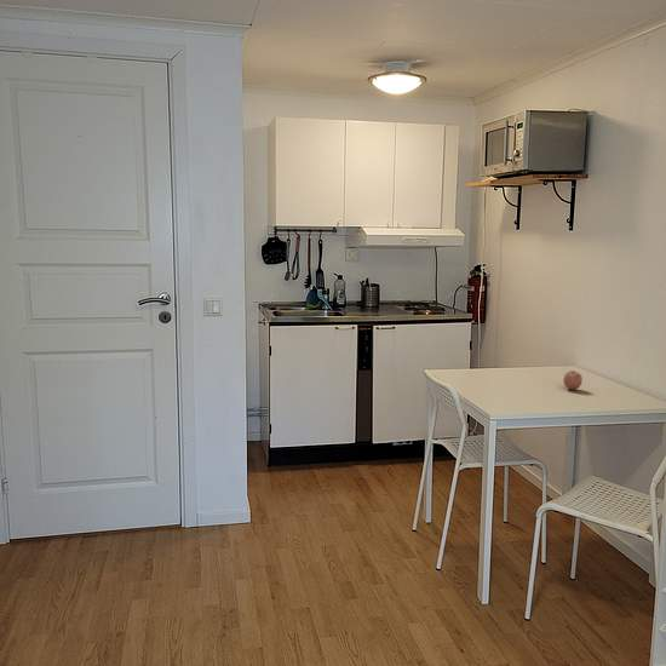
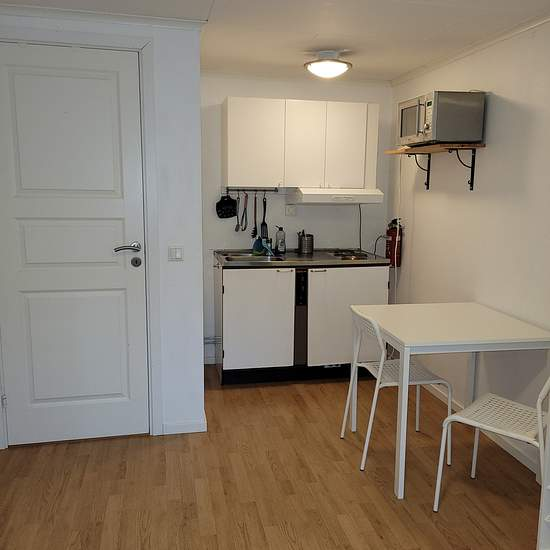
- fruit [563,369,584,391]
